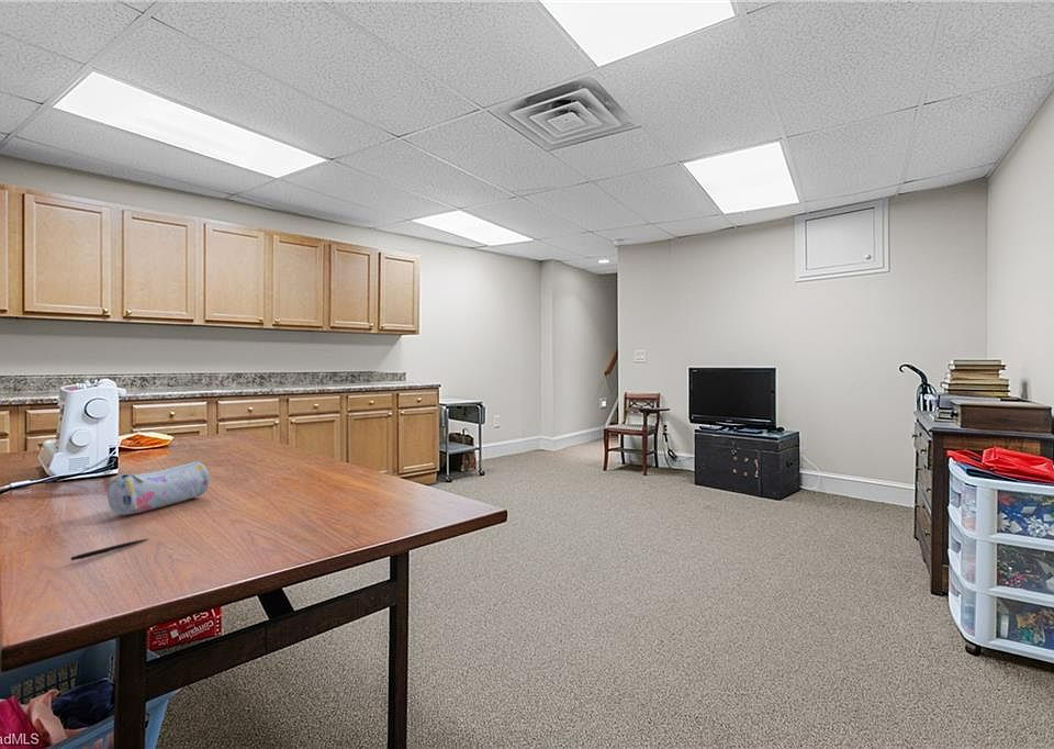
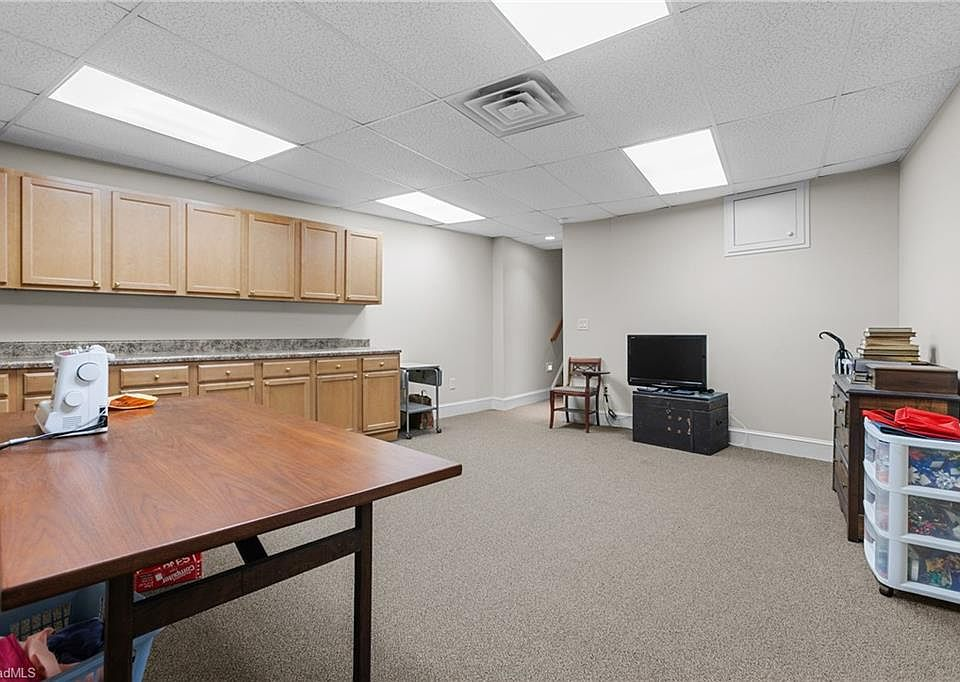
- pen [70,538,149,561]
- pencil case [106,461,211,516]
